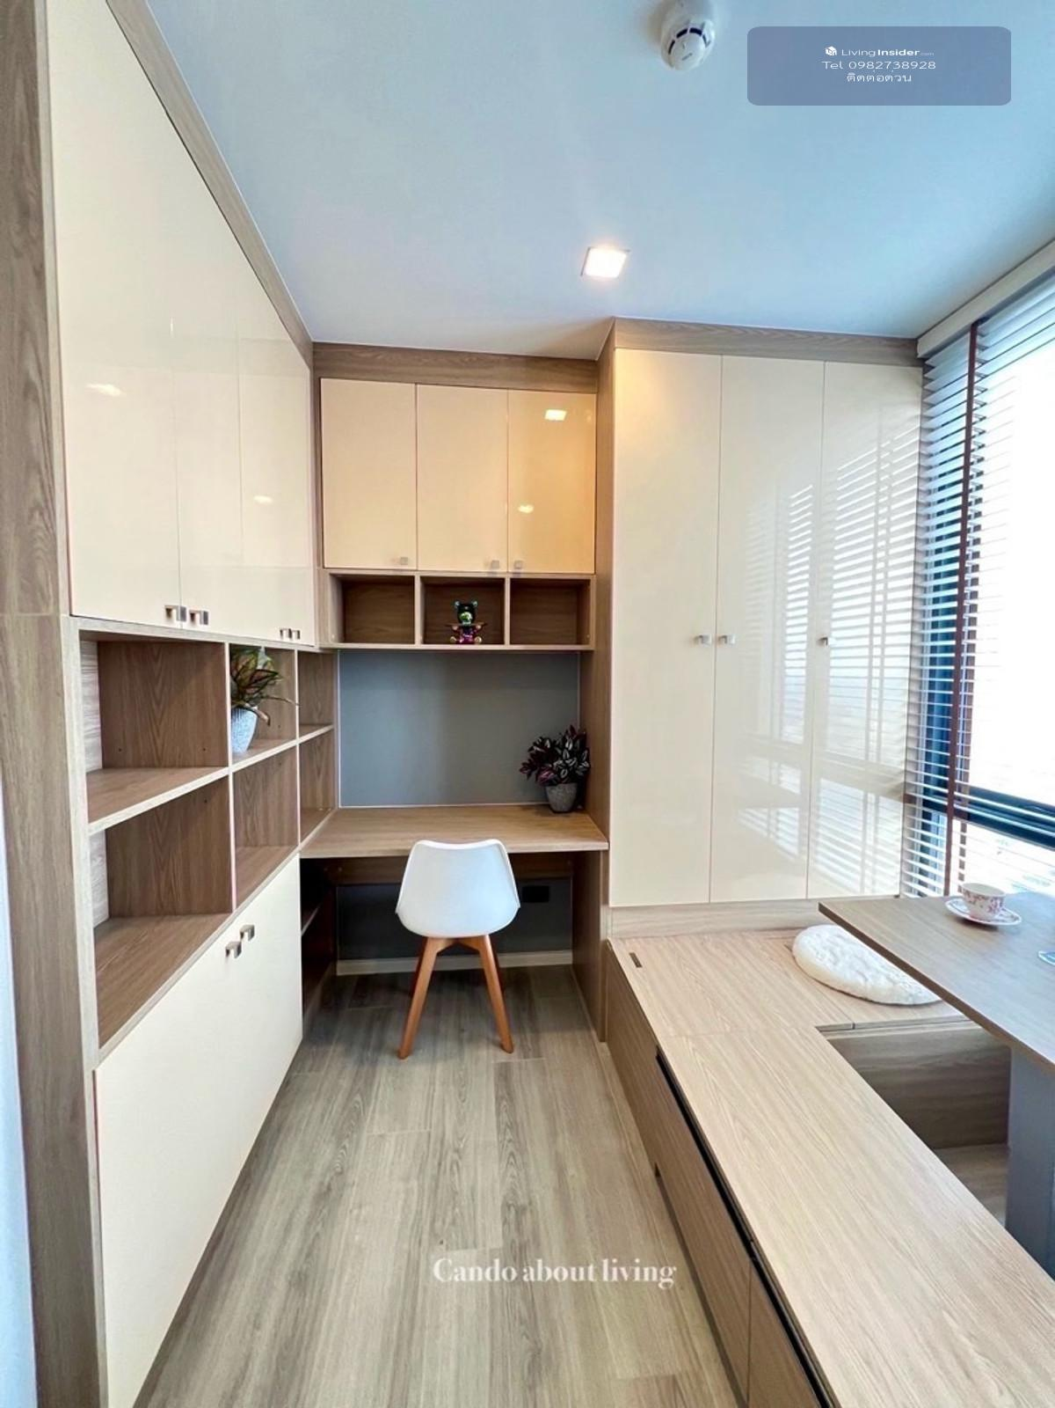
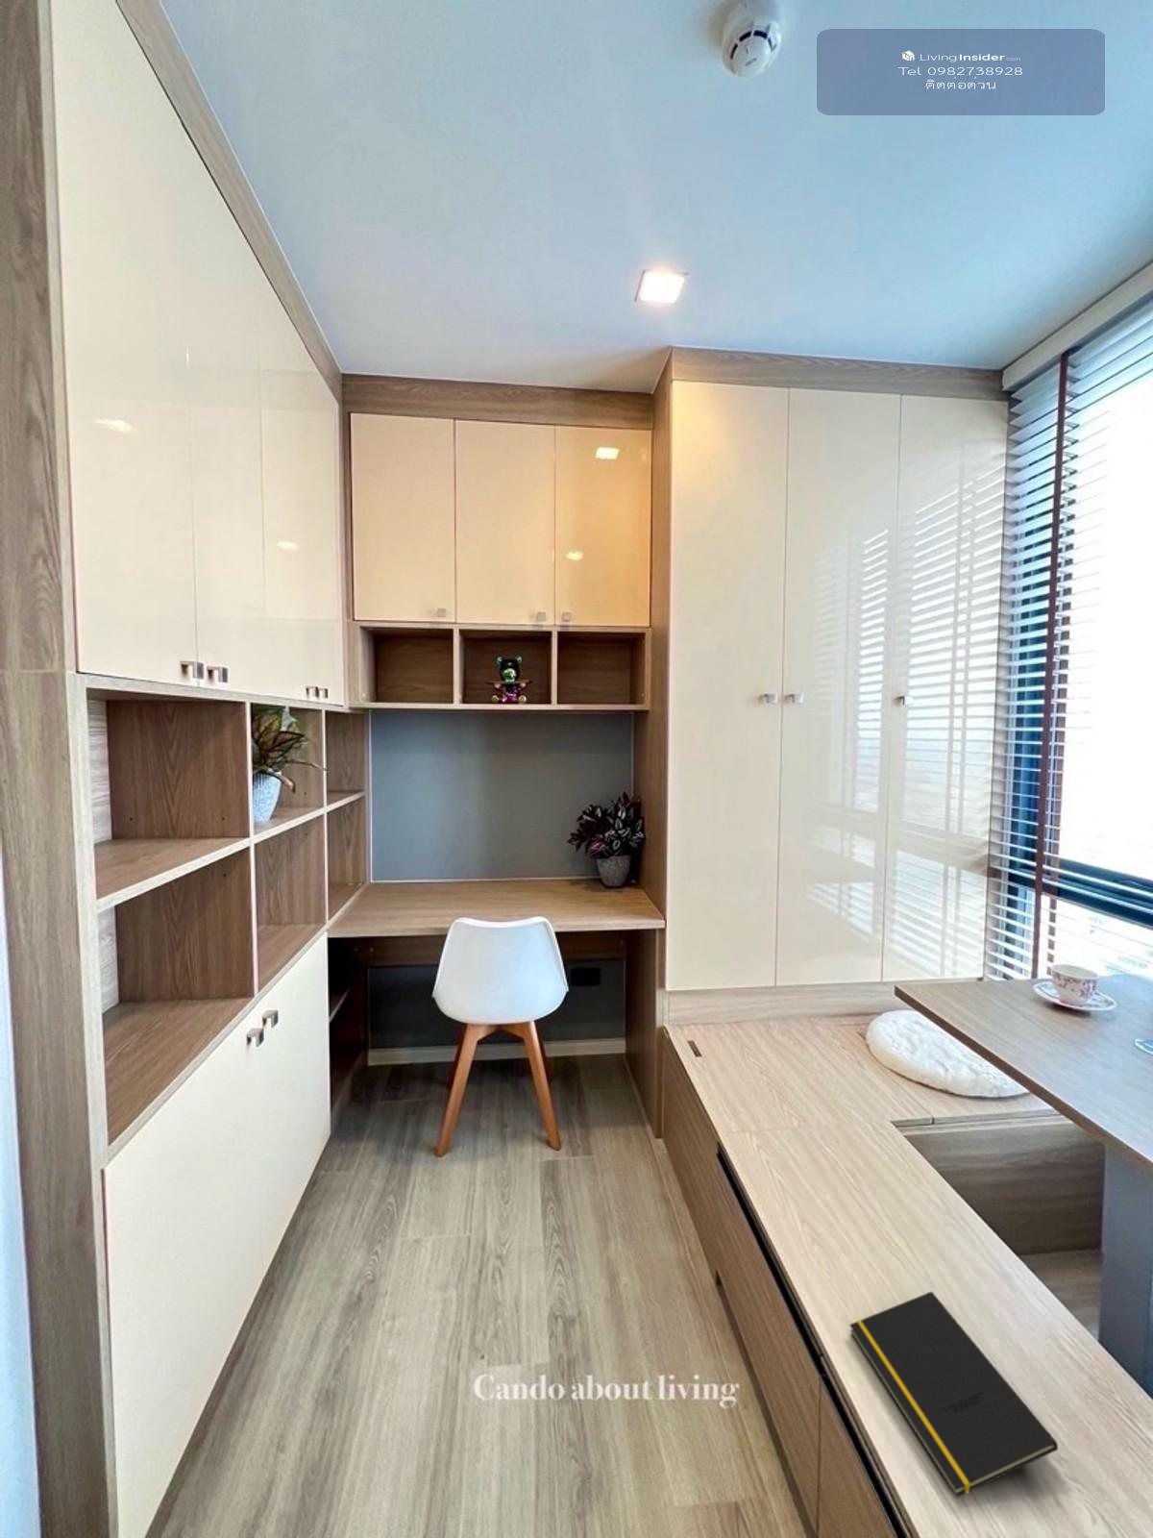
+ notepad [849,1290,1059,1498]
